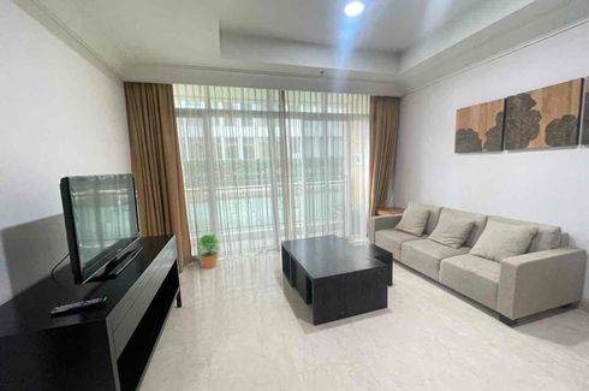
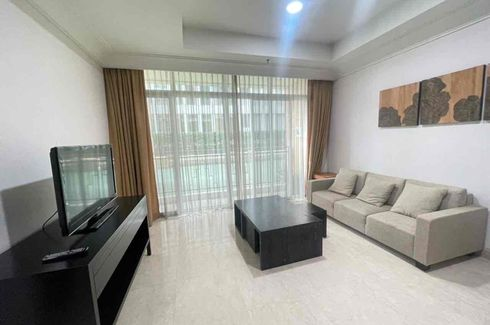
- potted plant [195,232,221,269]
